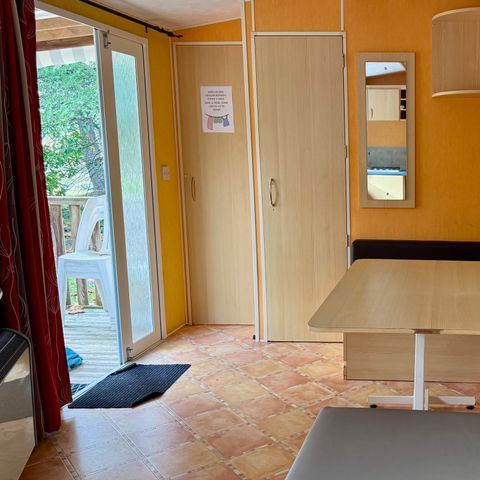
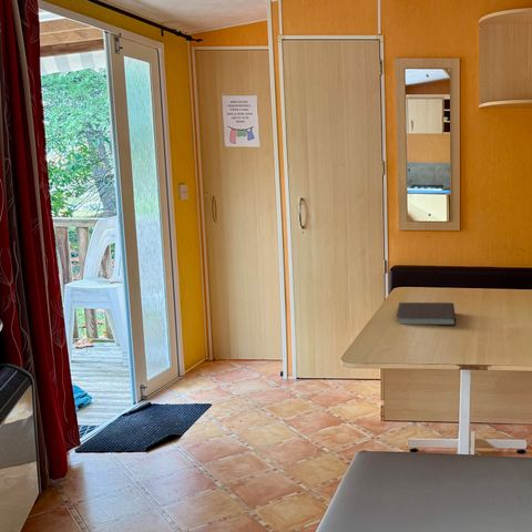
+ notebook [396,301,457,327]
